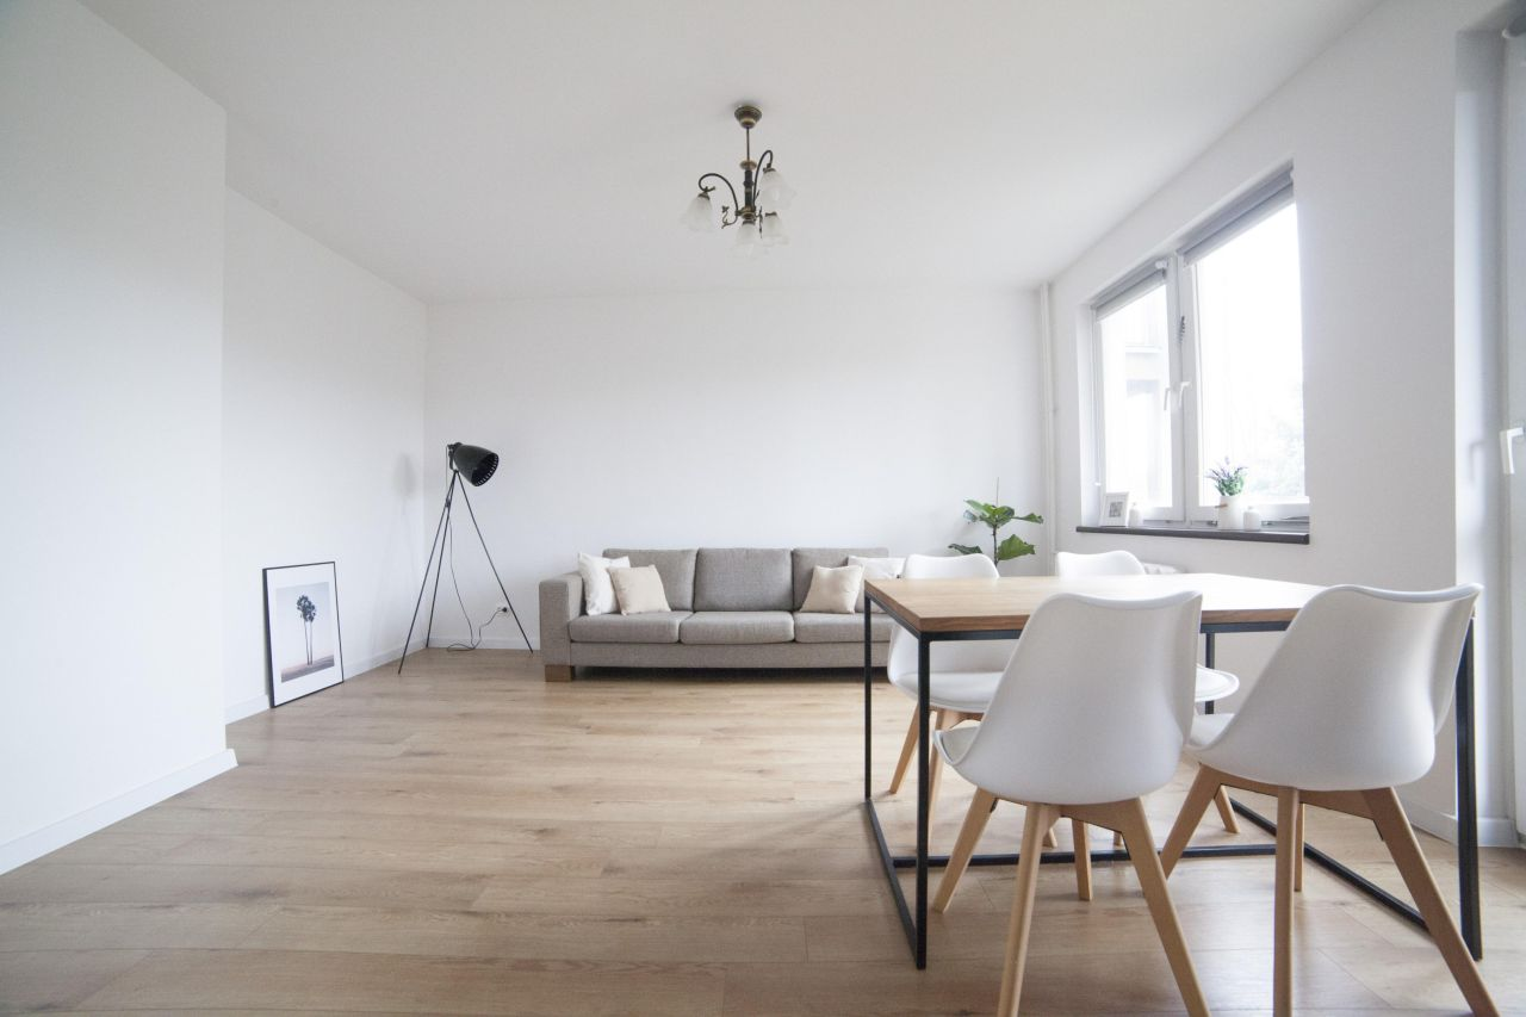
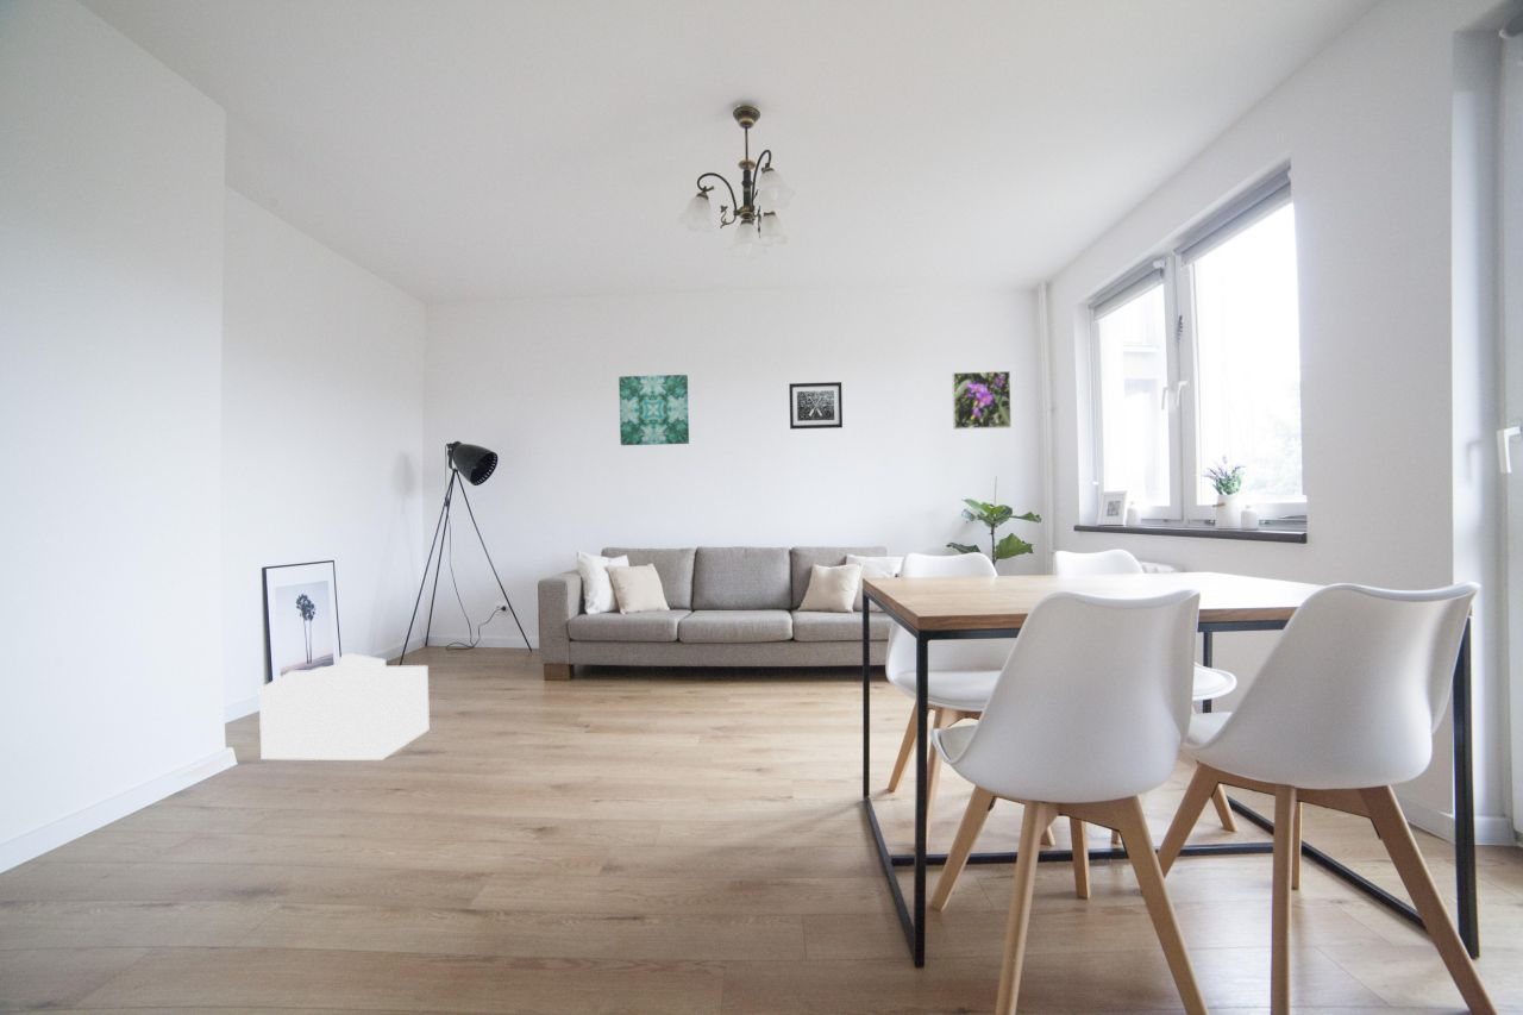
+ storage bin [258,652,431,762]
+ wall art [618,374,690,446]
+ wall art [788,381,844,431]
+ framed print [951,370,1013,431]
